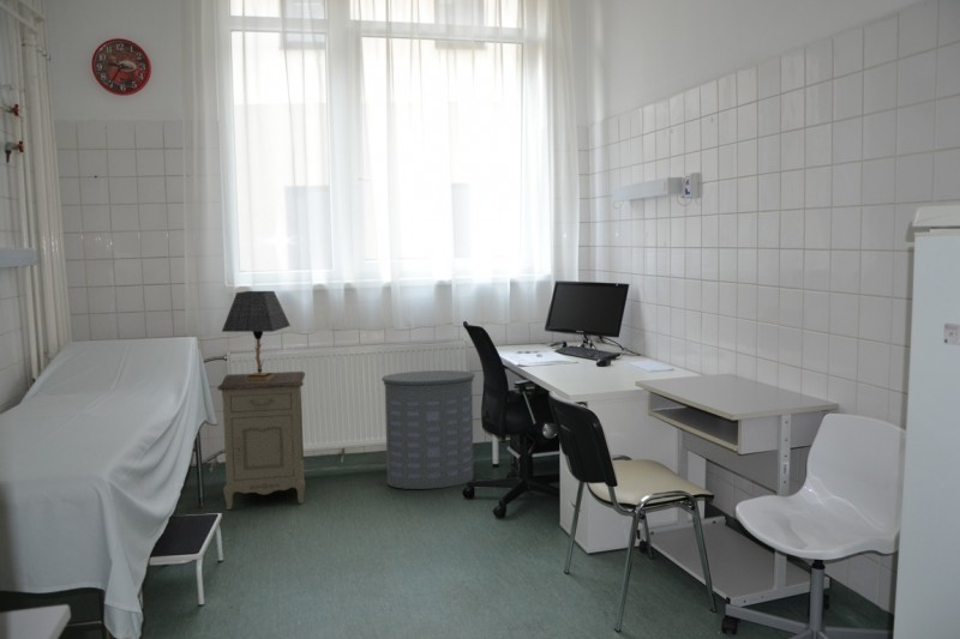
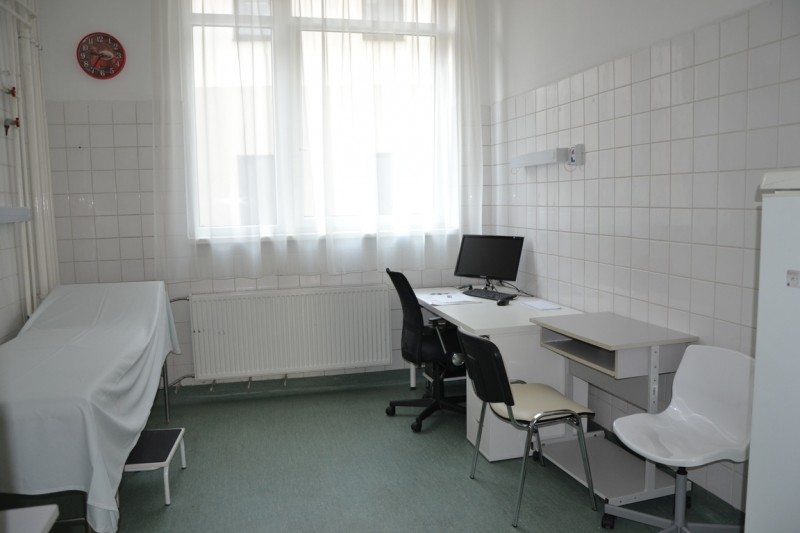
- laundry hamper [380,369,476,490]
- nightstand [216,370,306,511]
- table lamp [221,290,292,381]
